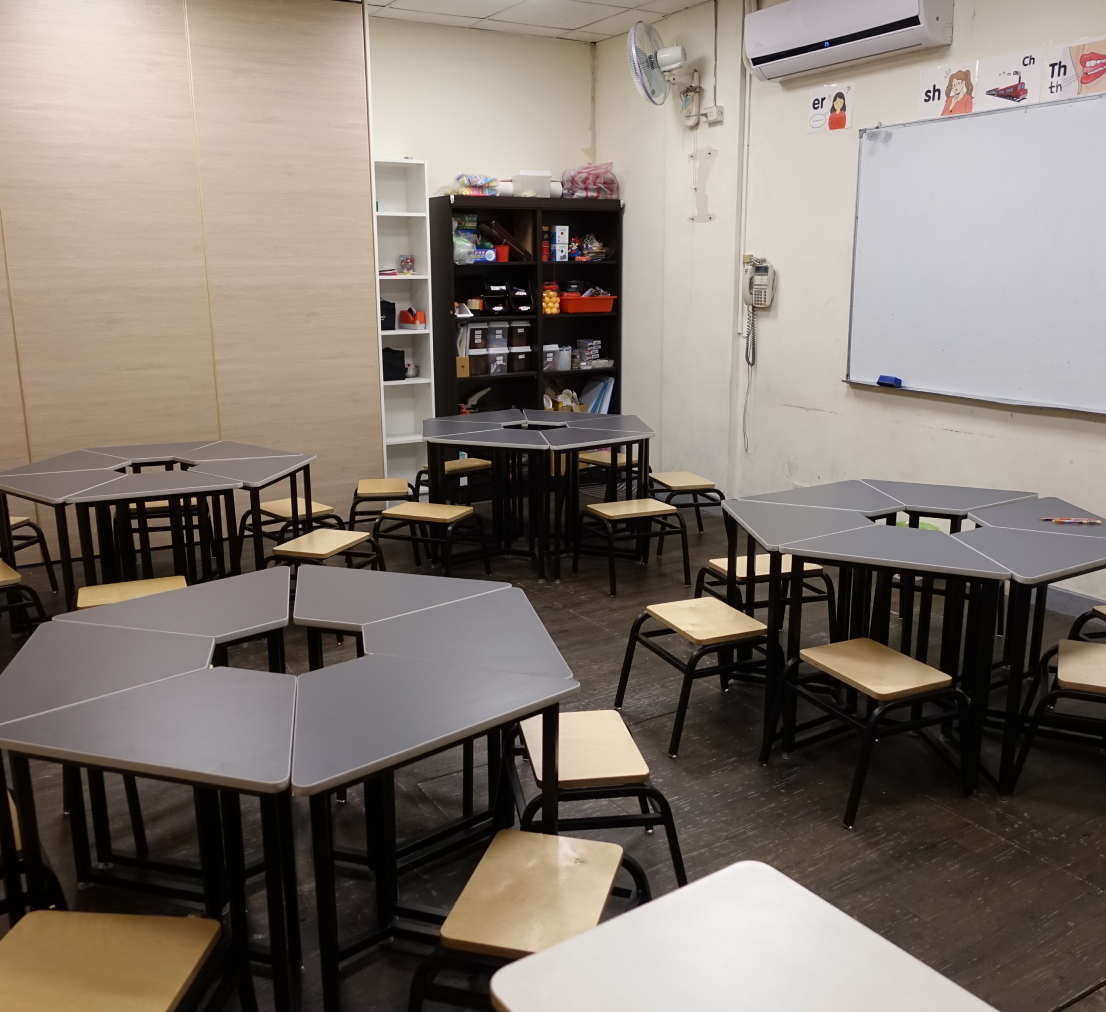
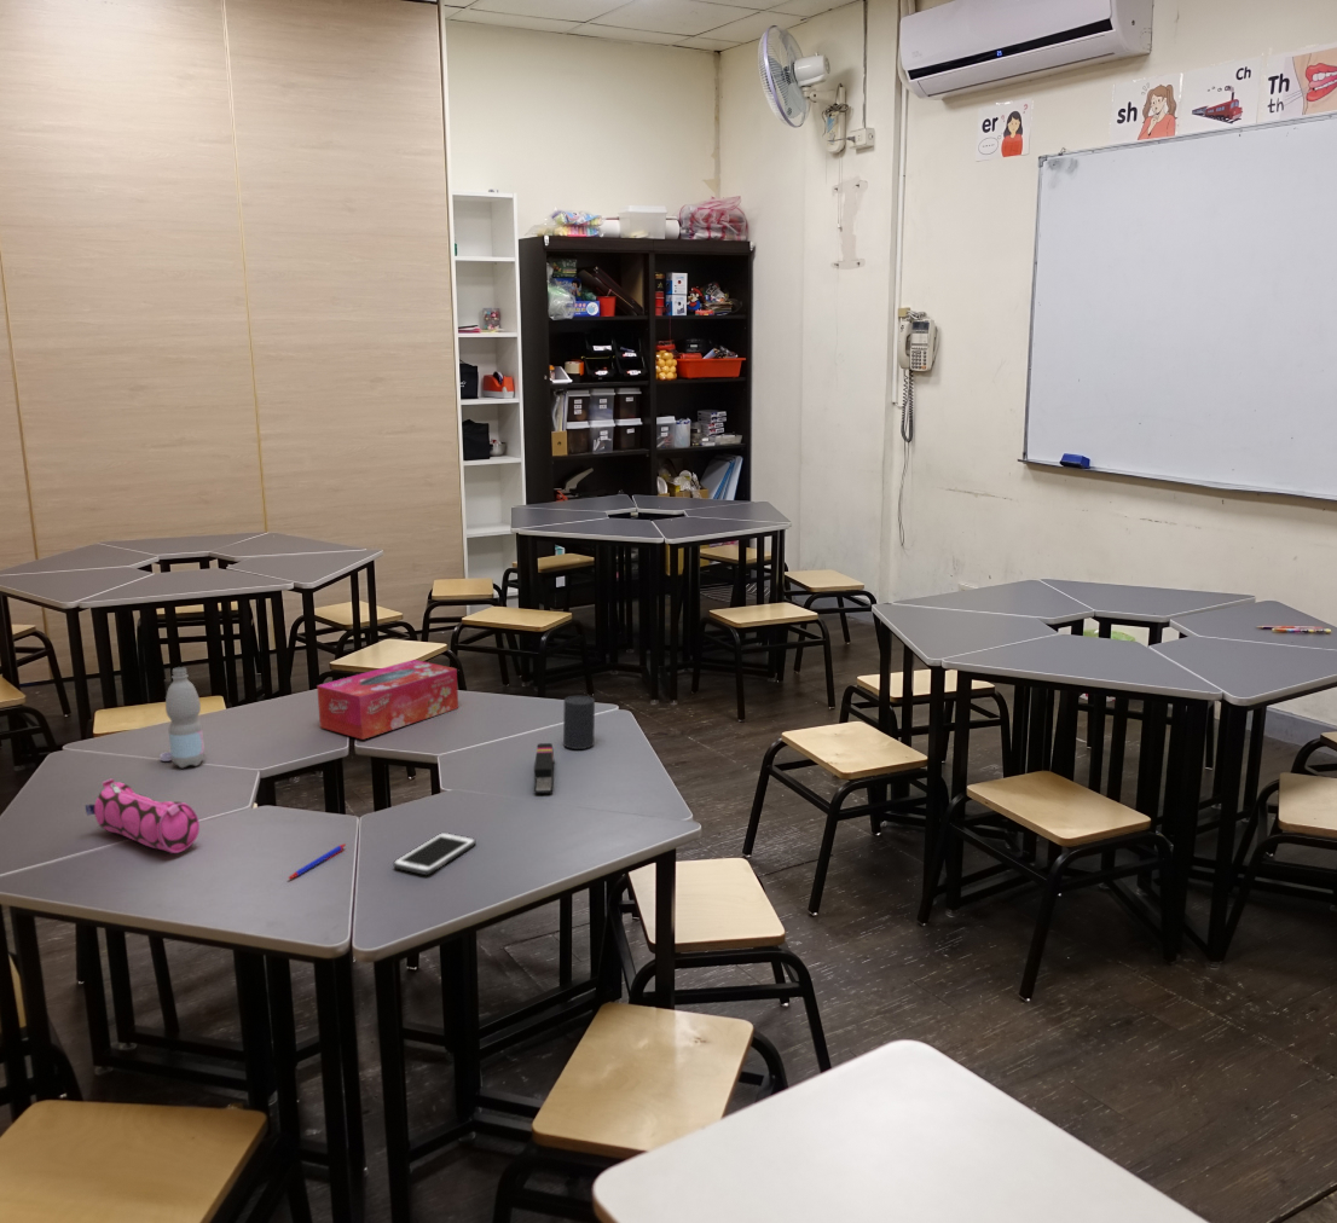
+ pencil case [85,777,201,854]
+ water bottle [158,666,206,769]
+ cup [562,695,596,750]
+ tissue box [316,659,459,741]
+ cell phone [392,831,478,876]
+ stapler [533,742,555,795]
+ pen [286,842,347,881]
